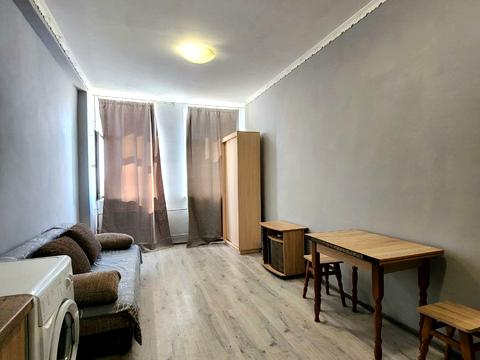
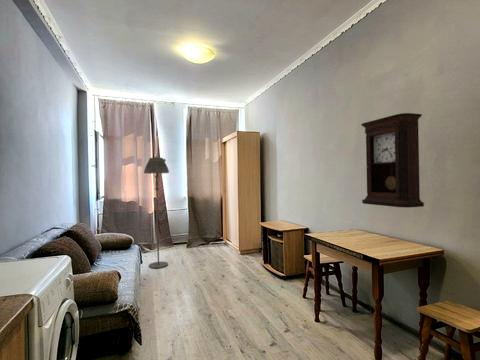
+ pendulum clock [360,112,425,208]
+ floor lamp [143,157,170,269]
